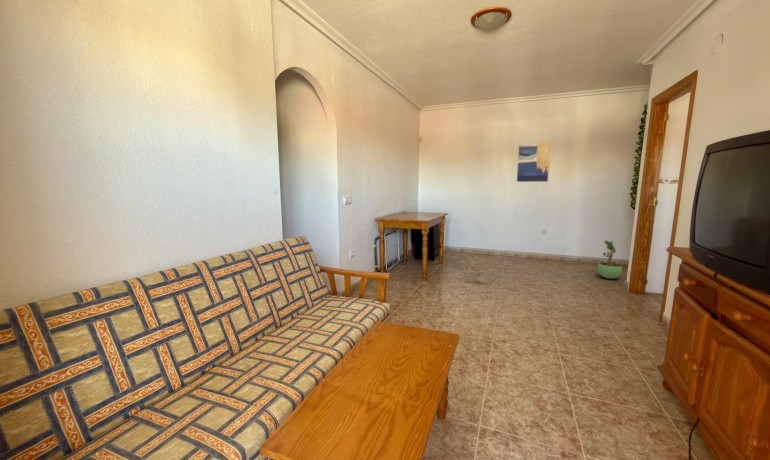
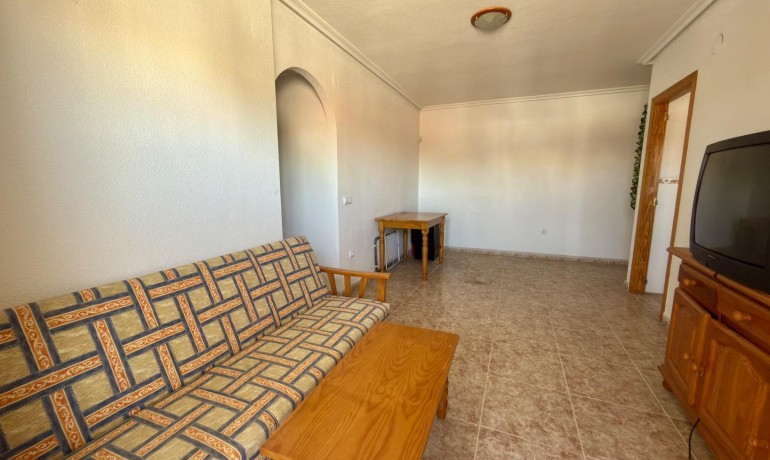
- wall art [516,141,552,183]
- potted plant [597,239,623,280]
